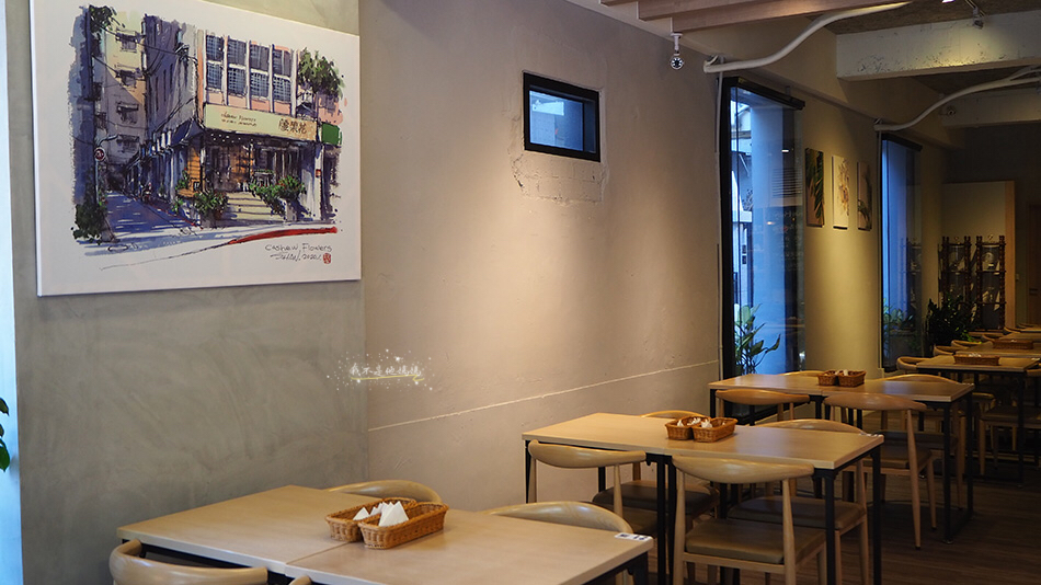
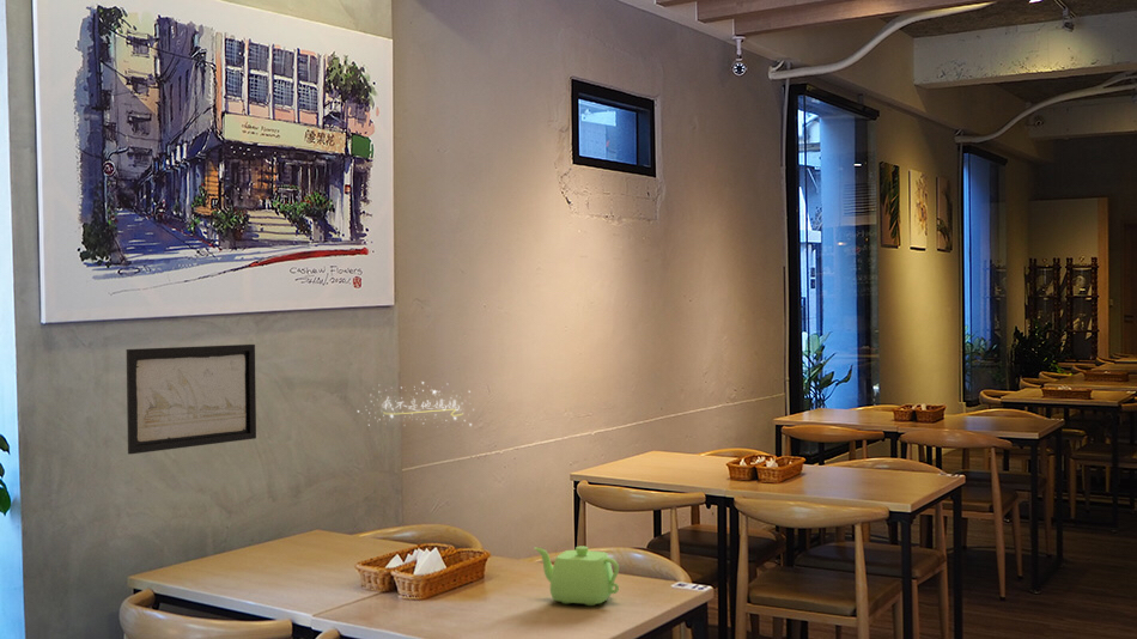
+ wall art [126,343,257,456]
+ teapot [534,546,620,607]
